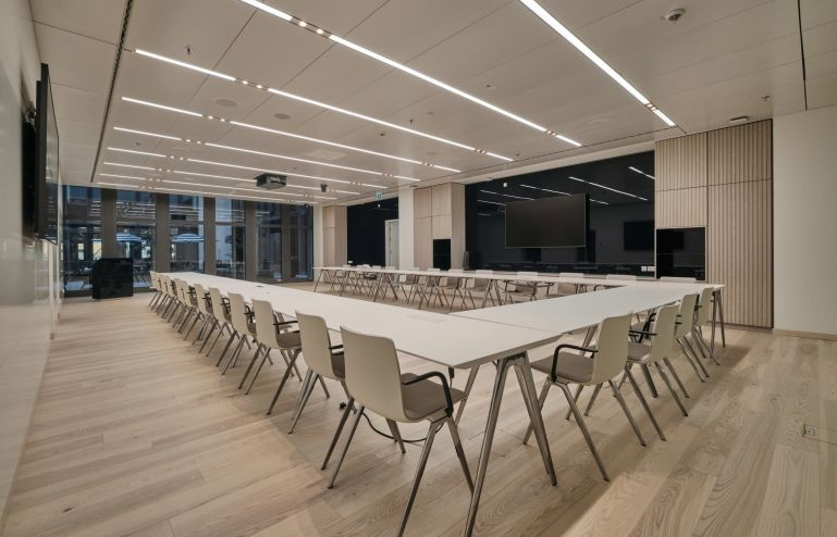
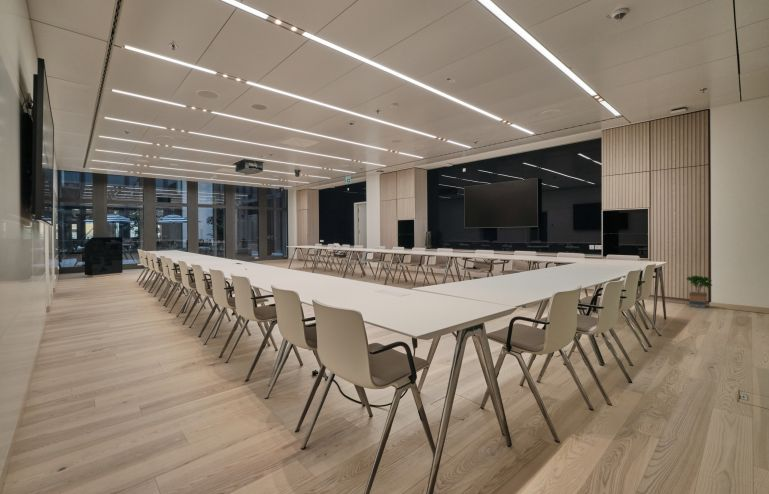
+ potted tree [685,274,713,309]
